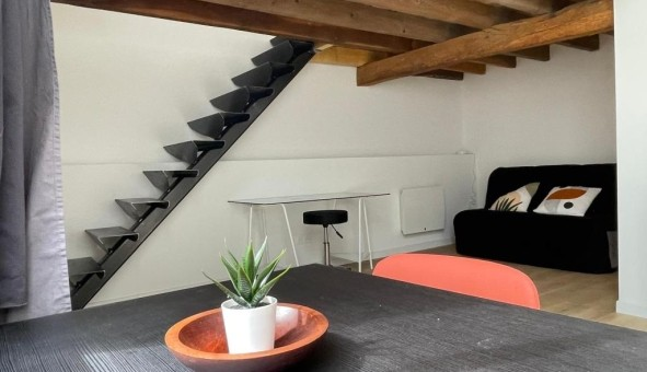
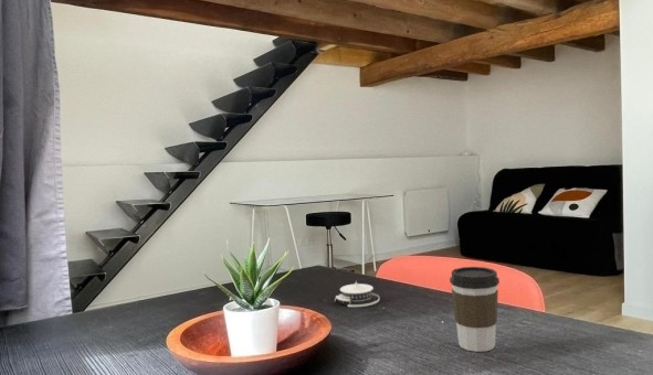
+ architectural model [334,280,380,308]
+ coffee cup [449,266,501,353]
